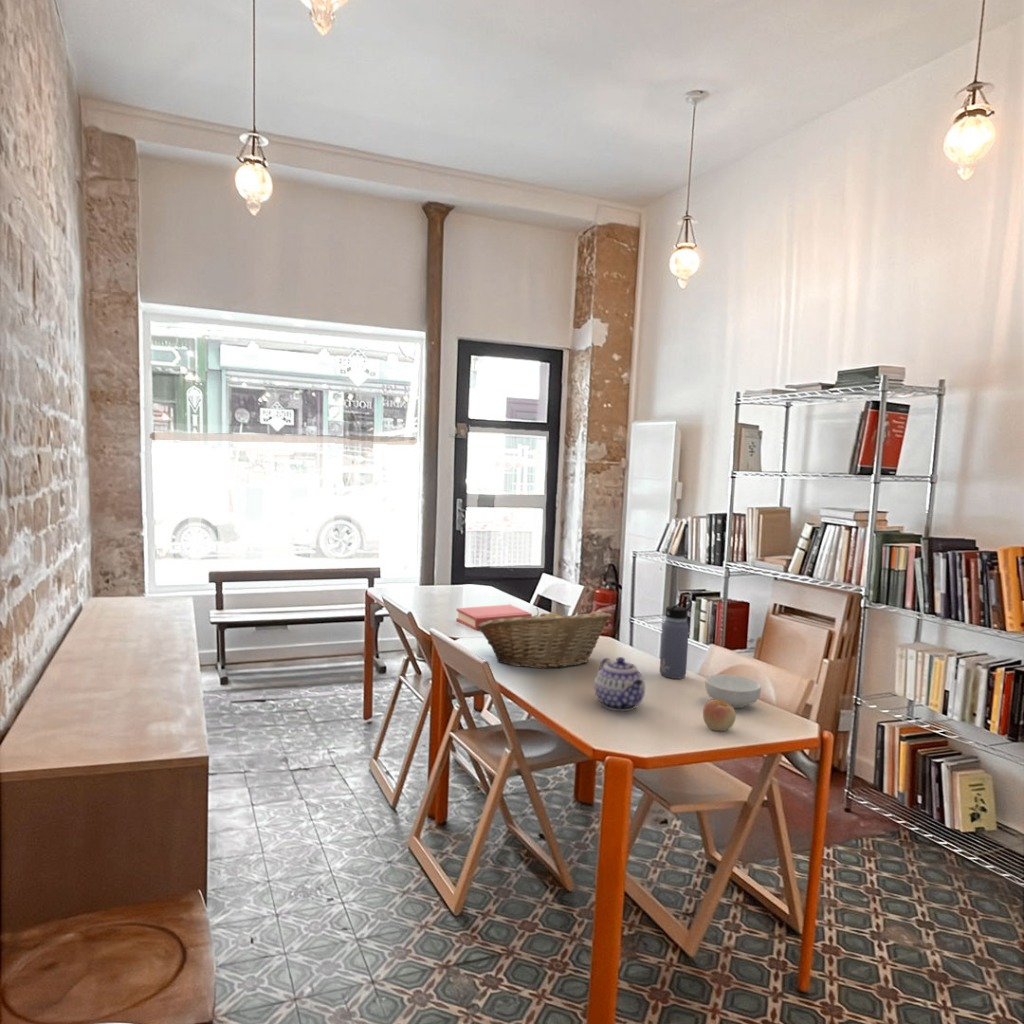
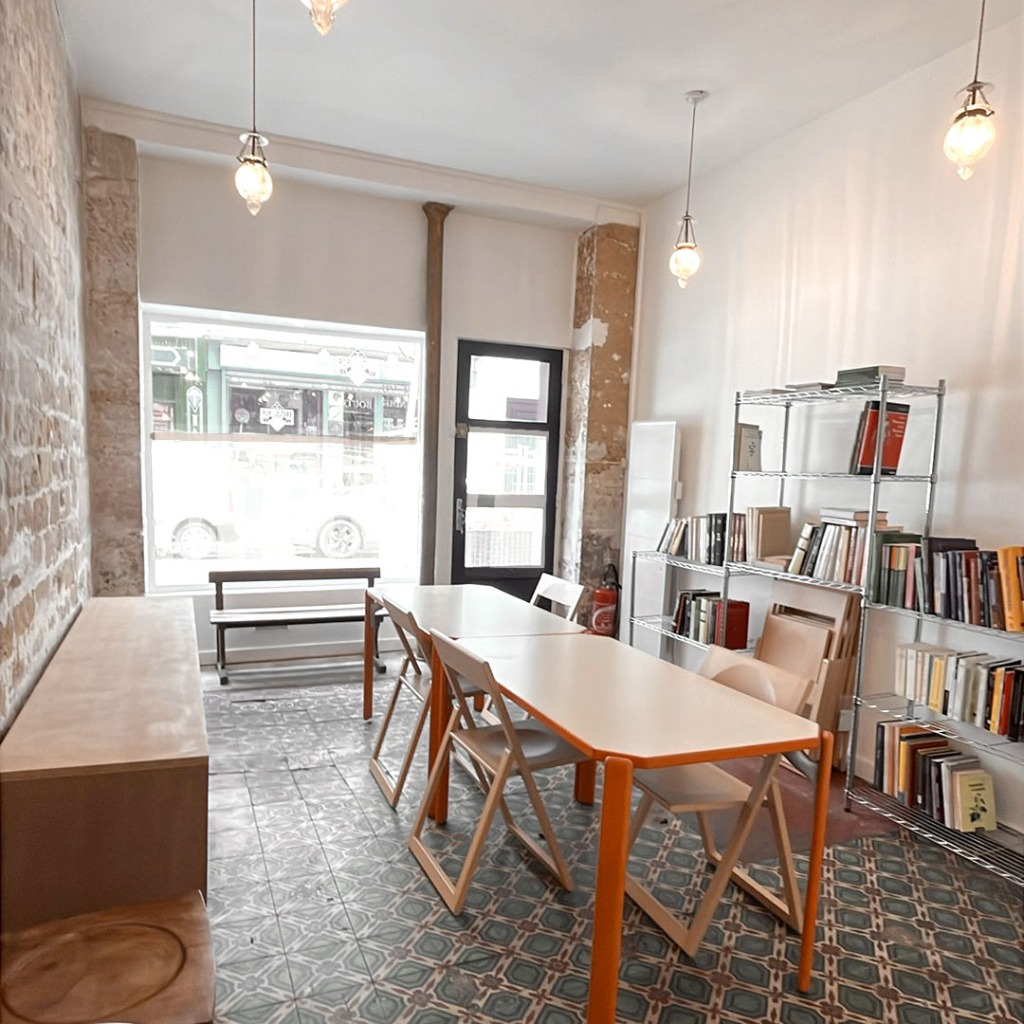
- teapot [593,656,646,712]
- apple [702,699,737,732]
- water bottle [659,599,693,680]
- fruit basket [477,607,613,669]
- hardback book [455,604,533,631]
- cereal bowl [704,673,762,709]
